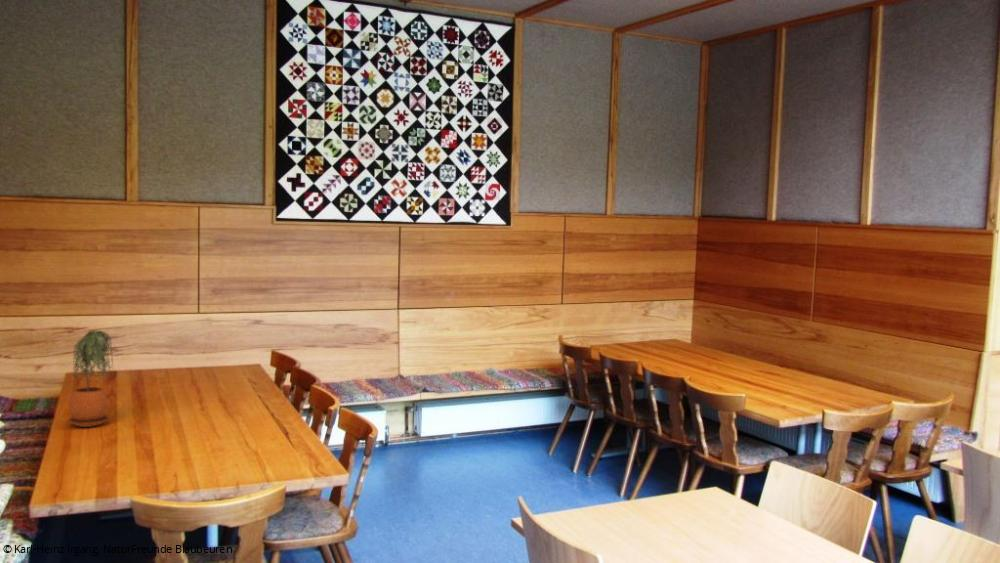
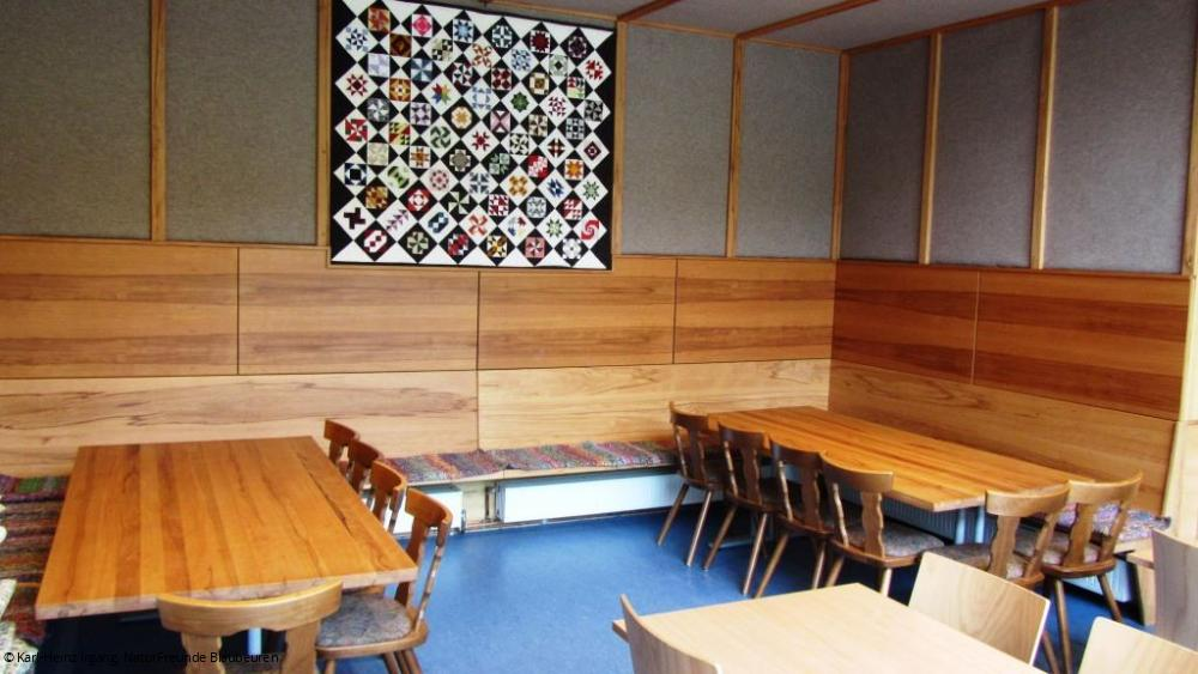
- potted plant [67,329,115,428]
